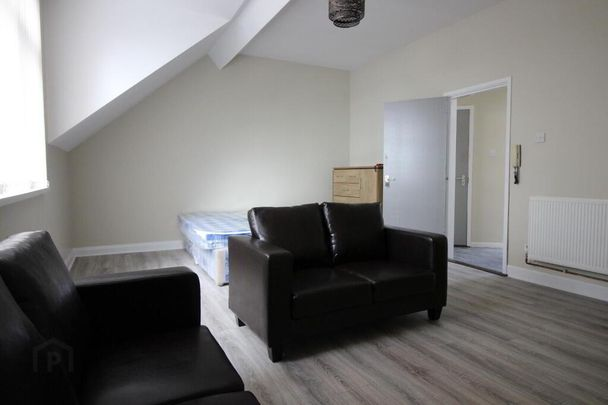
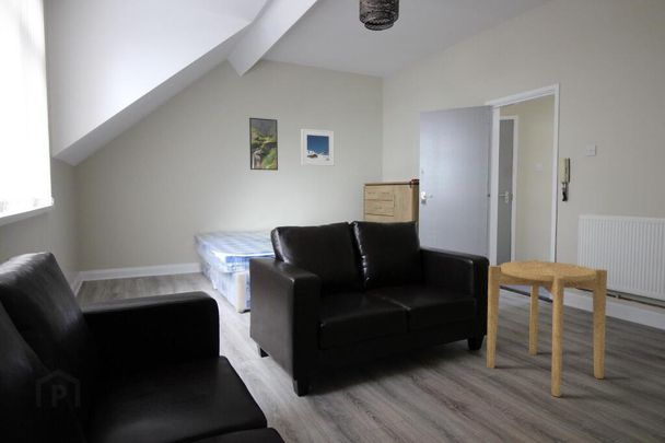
+ side table [486,258,608,398]
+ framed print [300,128,335,167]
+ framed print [248,117,279,172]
